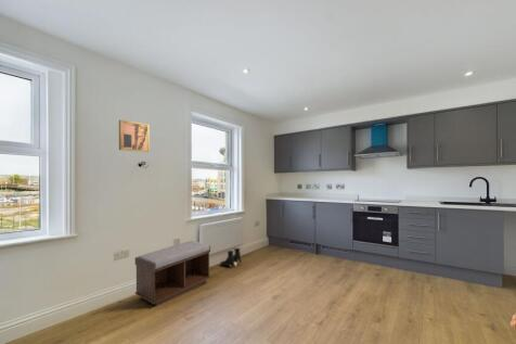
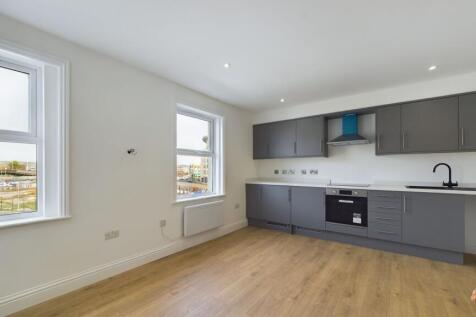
- boots [219,247,243,267]
- wall art [118,118,151,153]
- bench [134,240,211,306]
